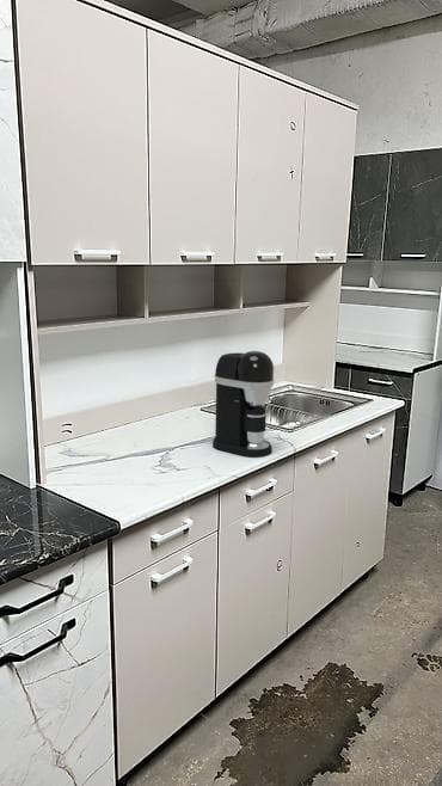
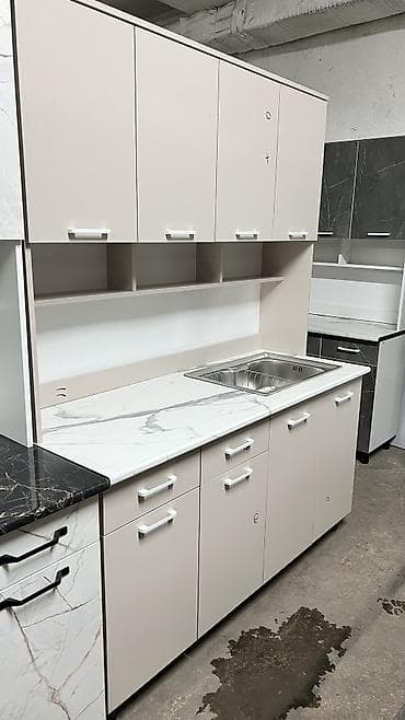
- coffee maker [211,350,275,459]
